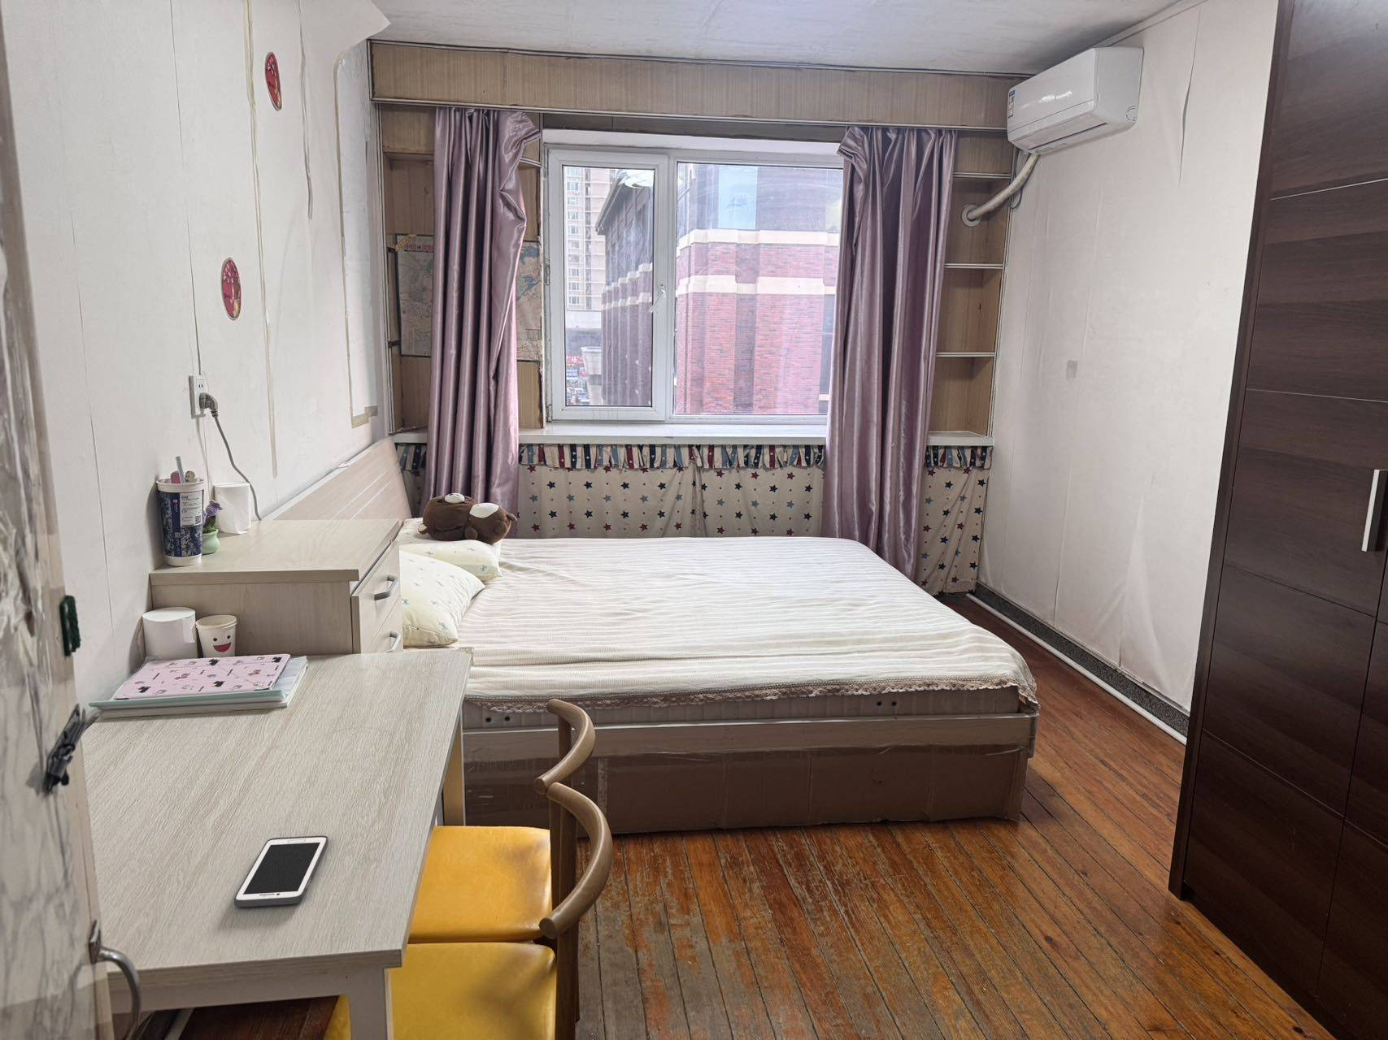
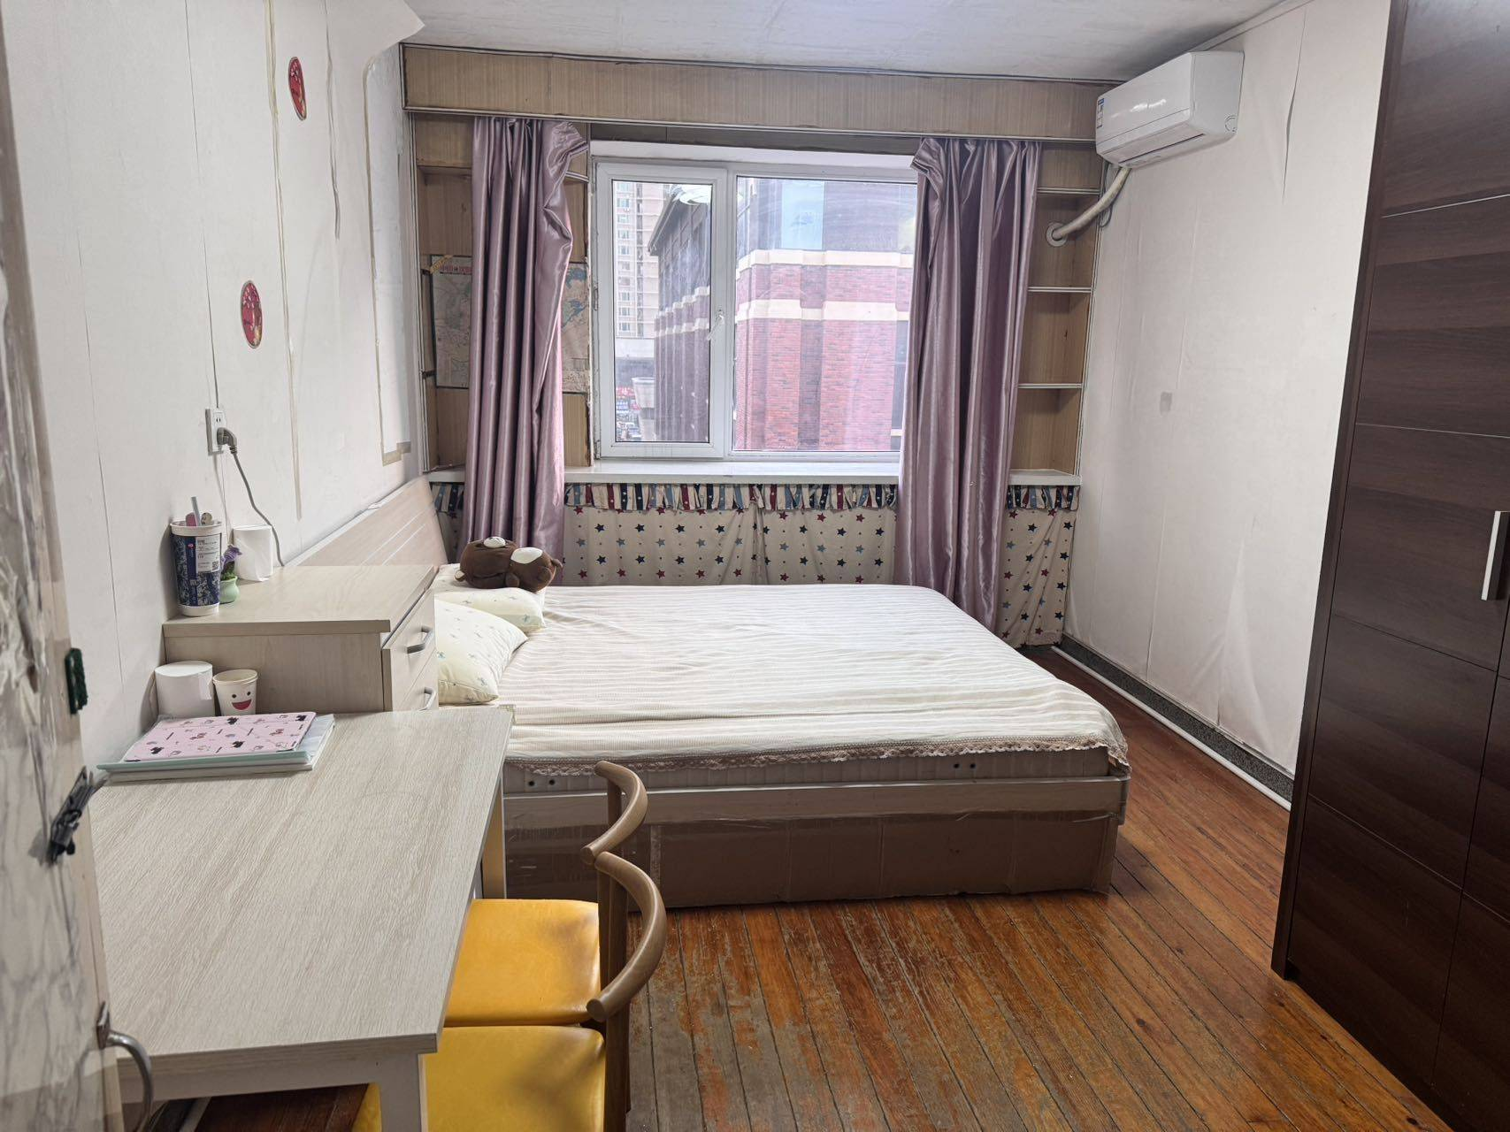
- cell phone [234,836,329,908]
